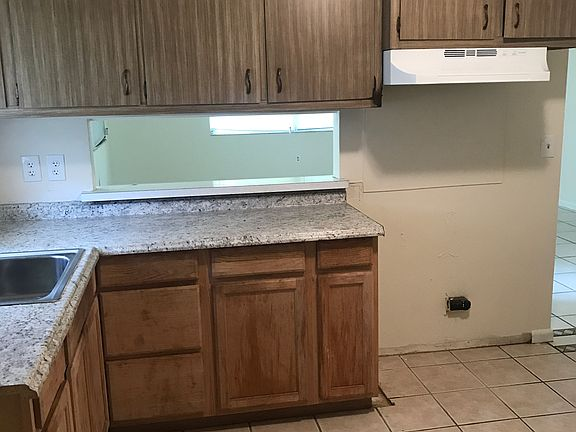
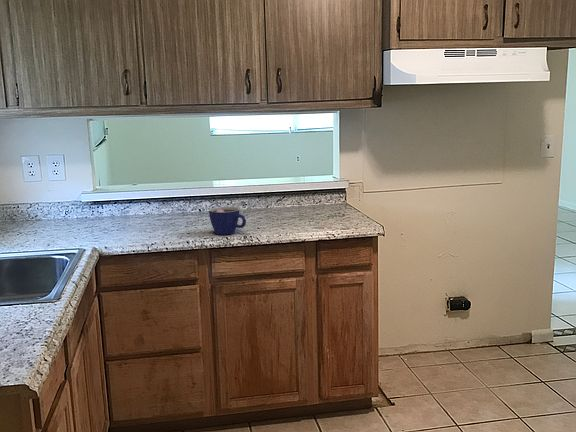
+ cup [208,206,247,236]
